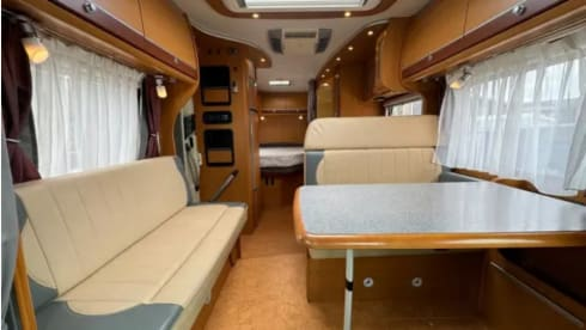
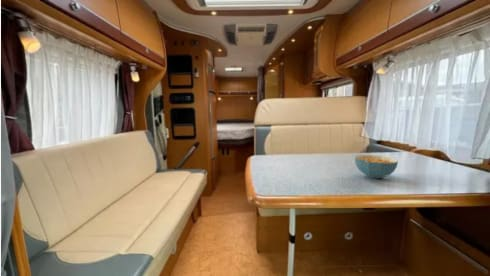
+ cereal bowl [354,154,399,179]
